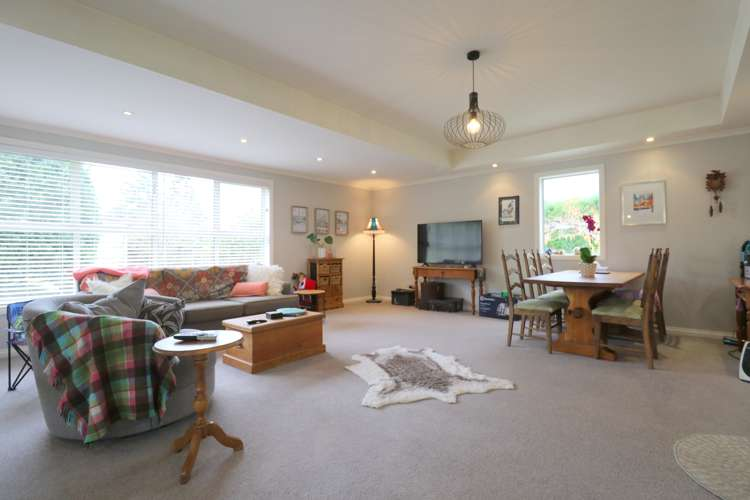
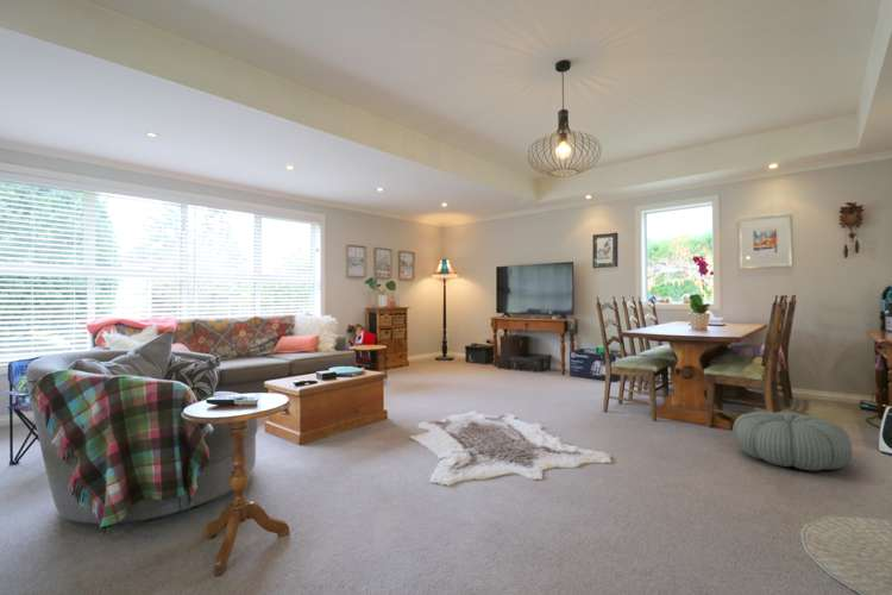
+ pouf [731,409,854,471]
